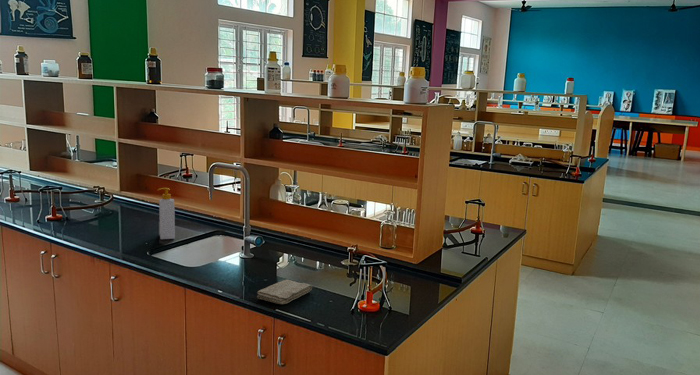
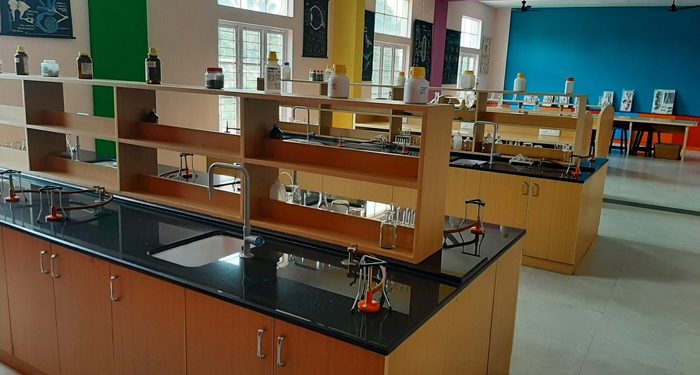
- soap bottle [157,187,176,240]
- washcloth [256,278,313,305]
